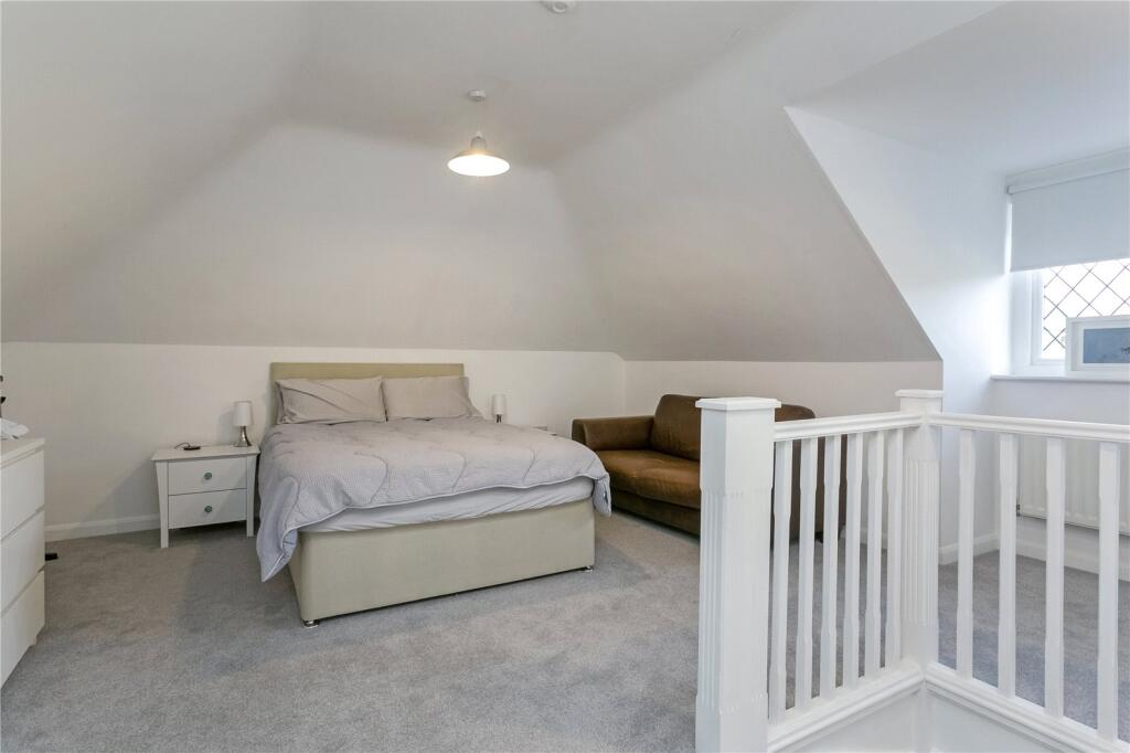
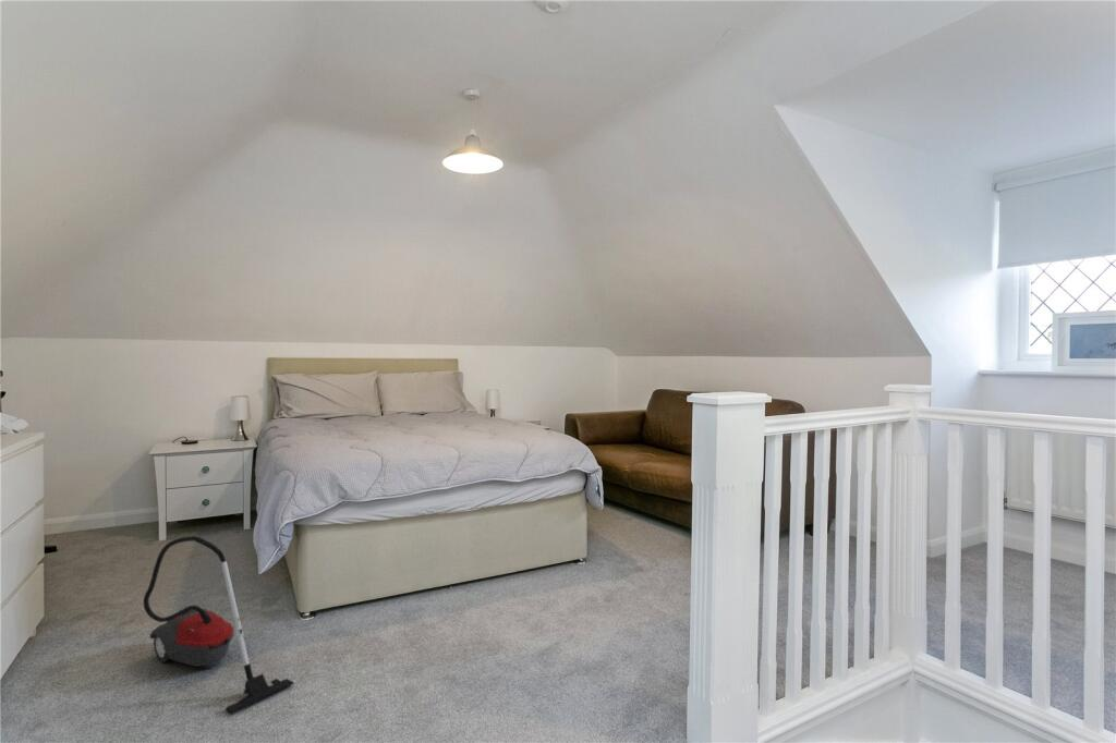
+ vacuum cleaner [142,535,295,716]
